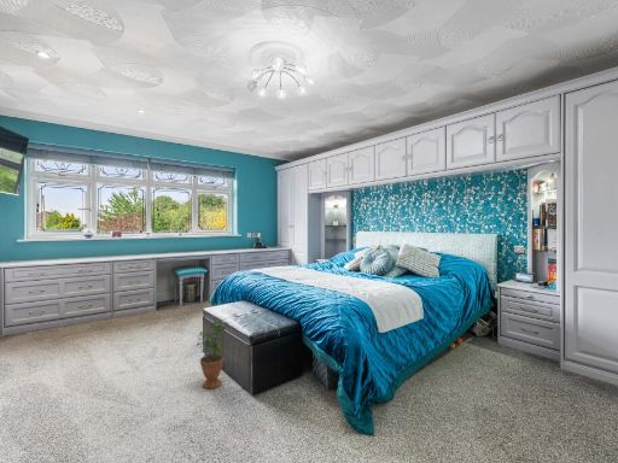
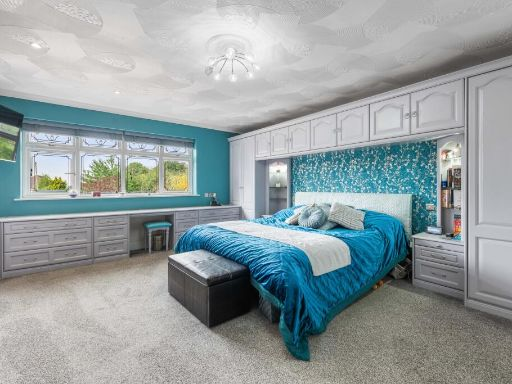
- potted plant [196,318,229,389]
